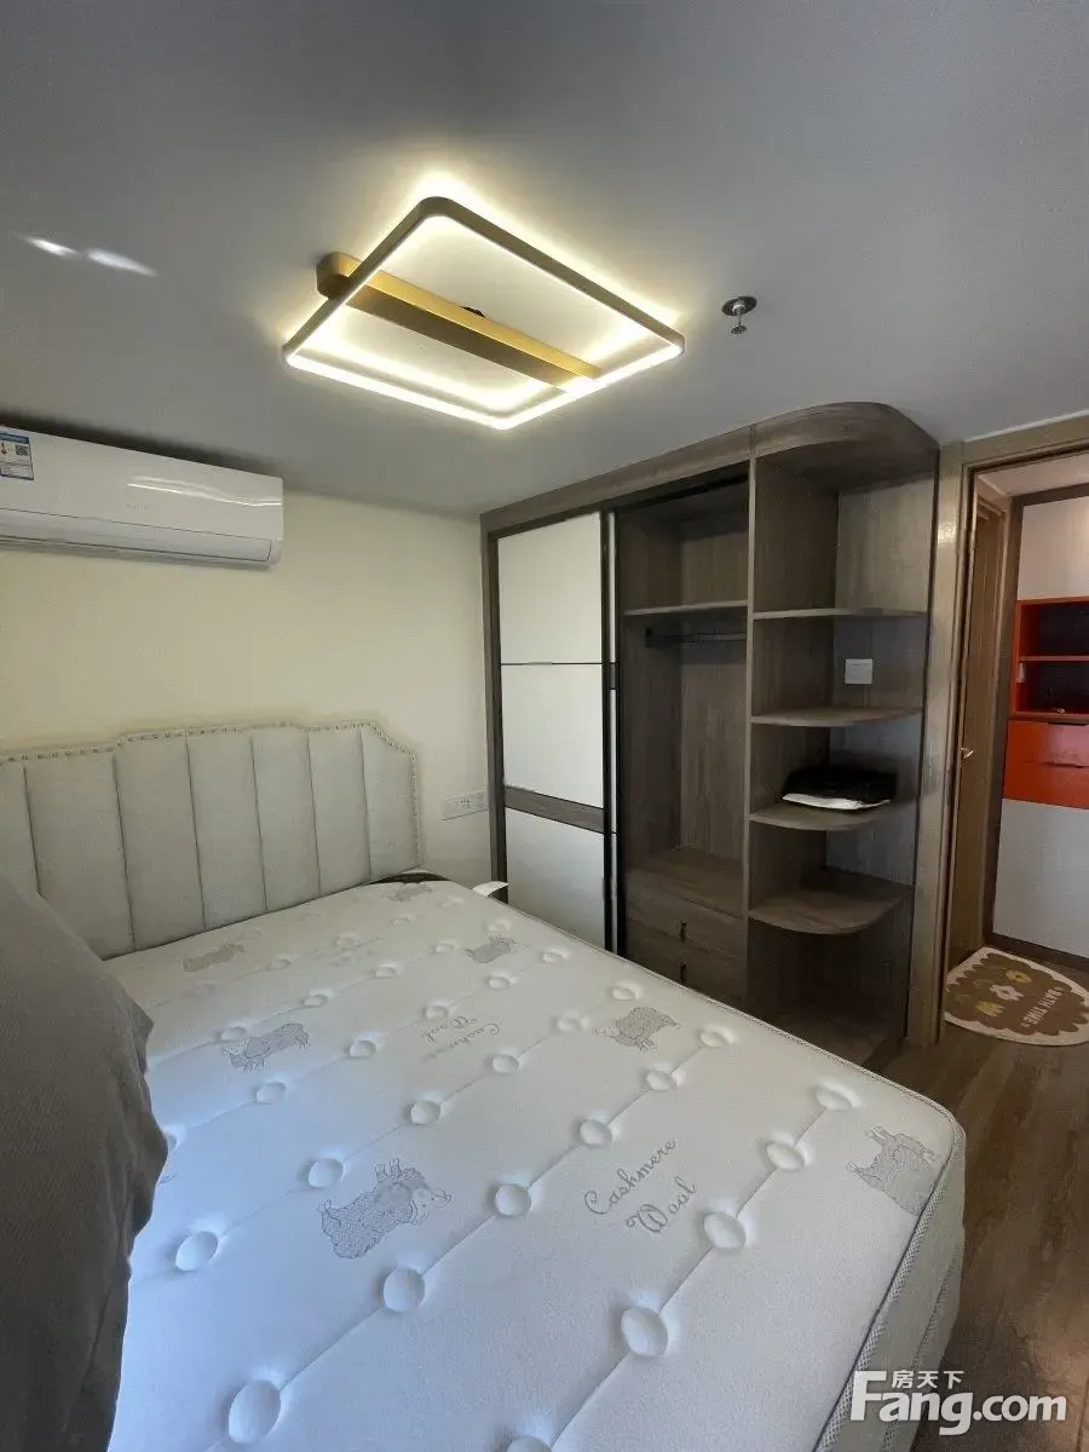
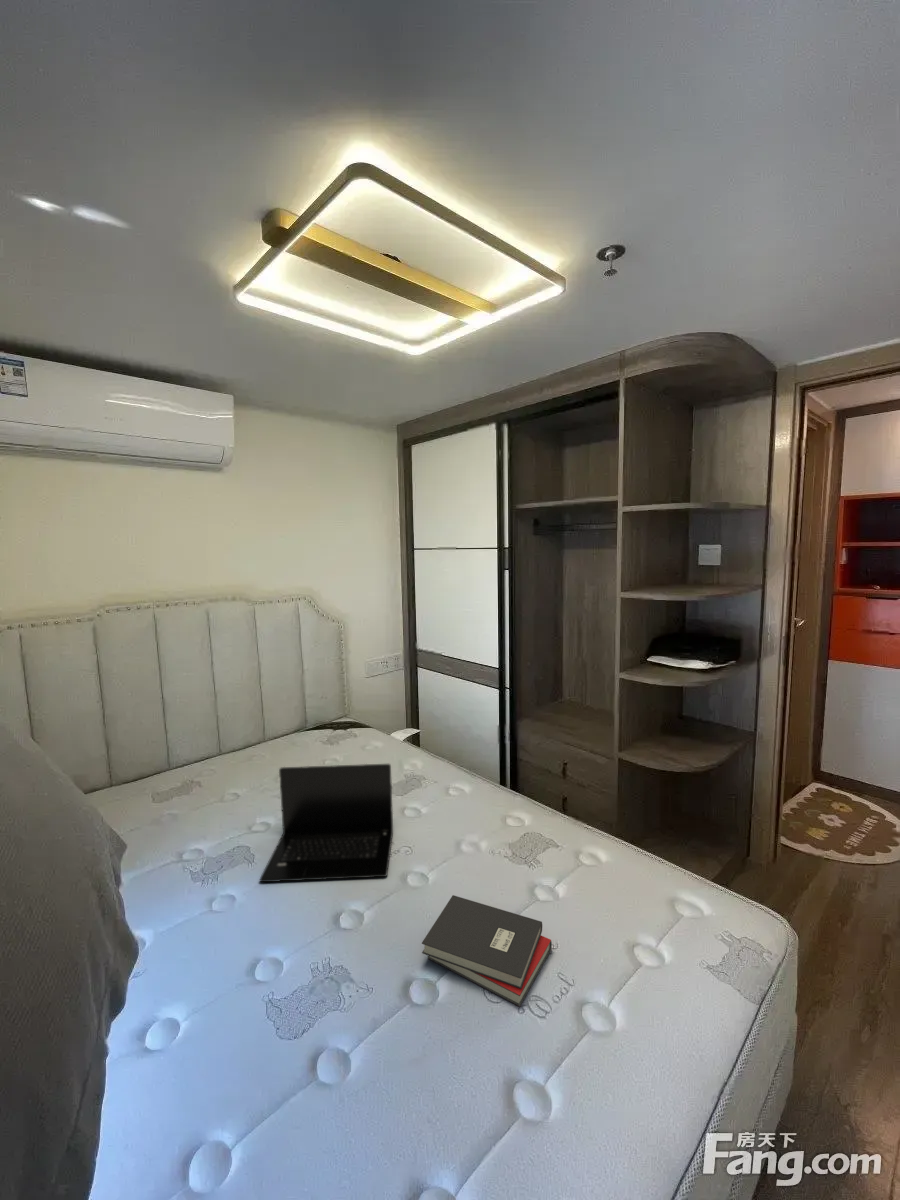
+ laptop [259,763,394,883]
+ hardback book [421,894,553,1008]
